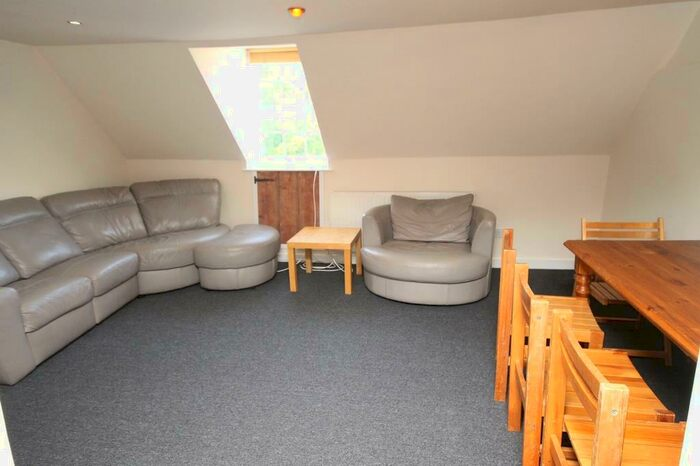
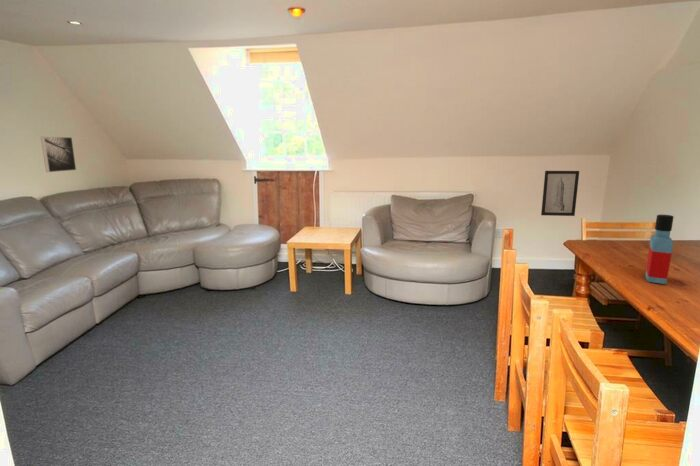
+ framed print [40,136,77,173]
+ bottle [644,214,675,285]
+ wall art [540,170,580,217]
